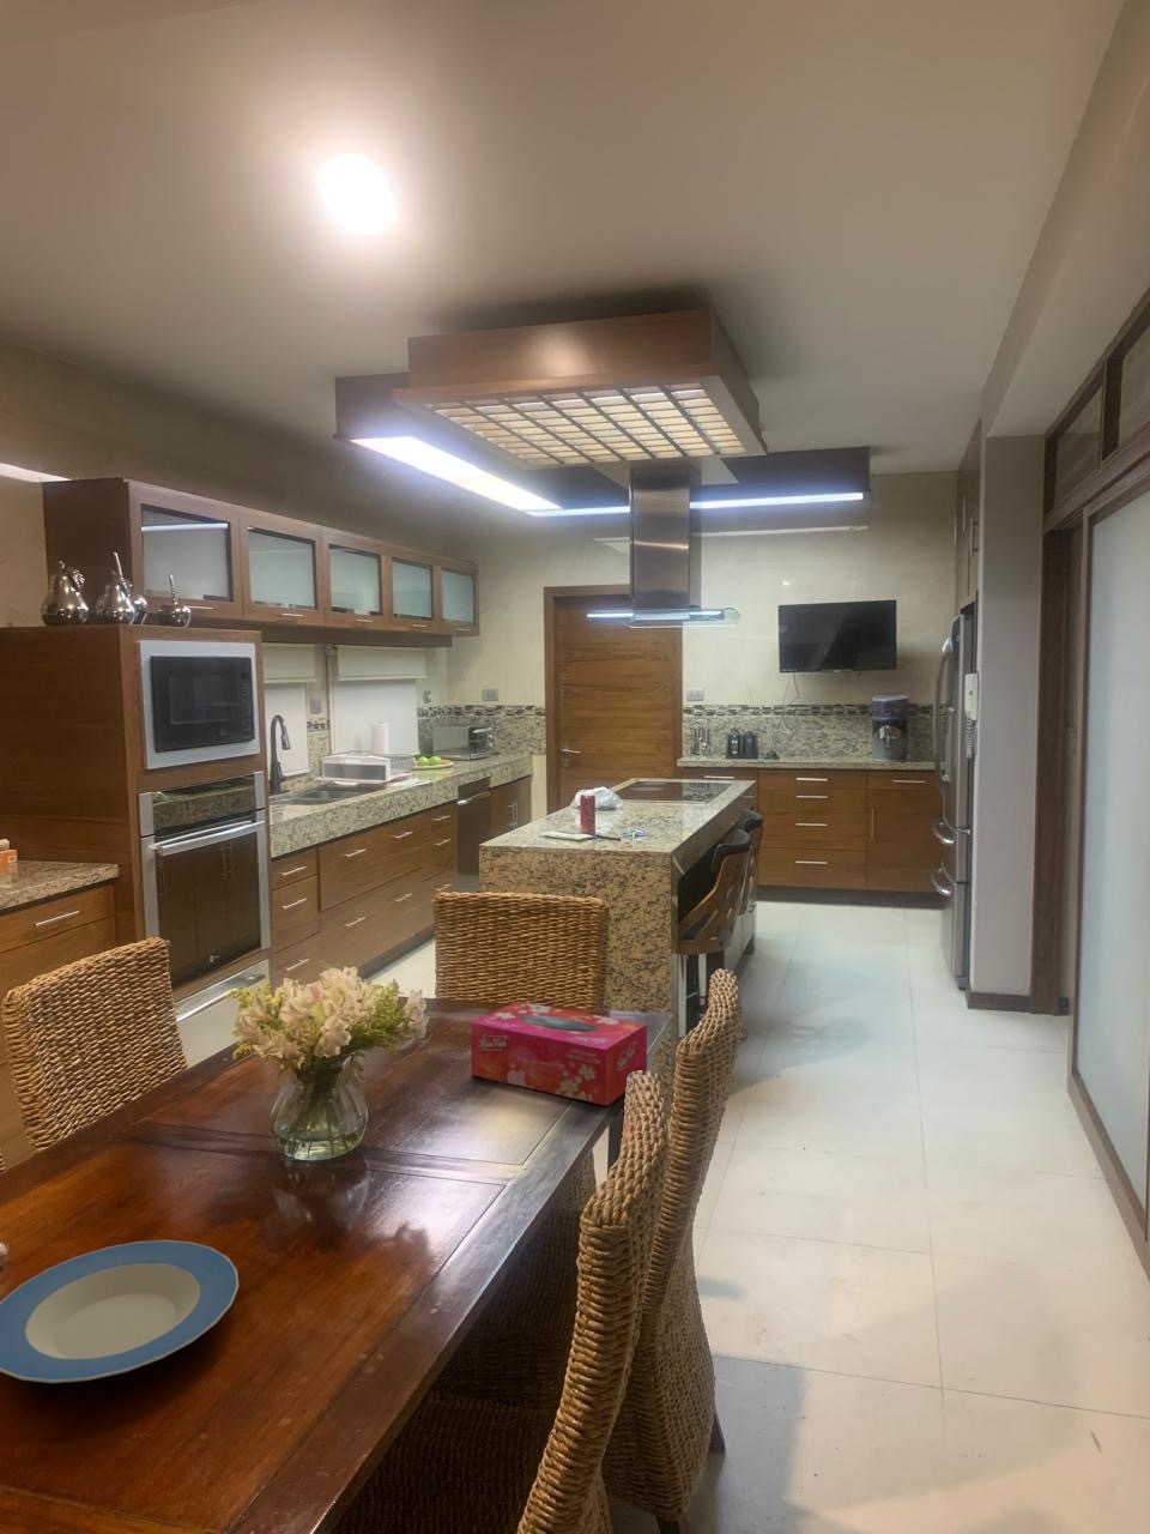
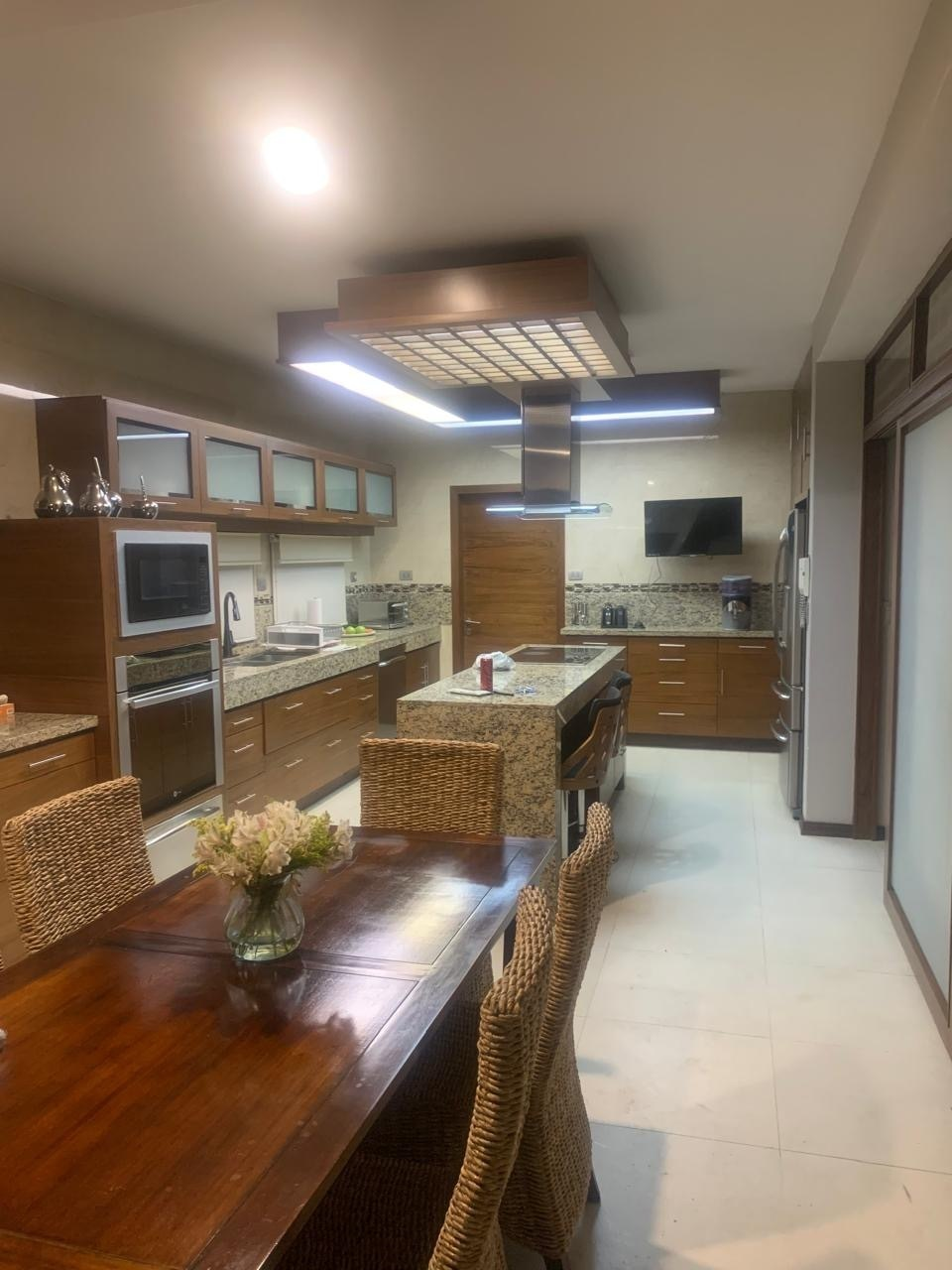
- tissue box [470,1000,647,1108]
- plate [0,1239,239,1384]
